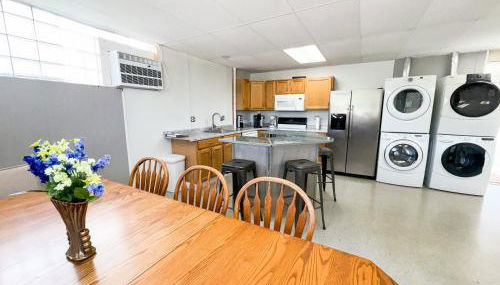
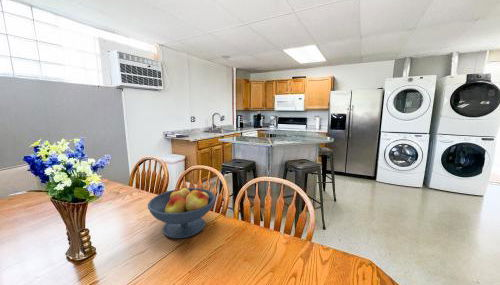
+ fruit bowl [147,186,217,239]
